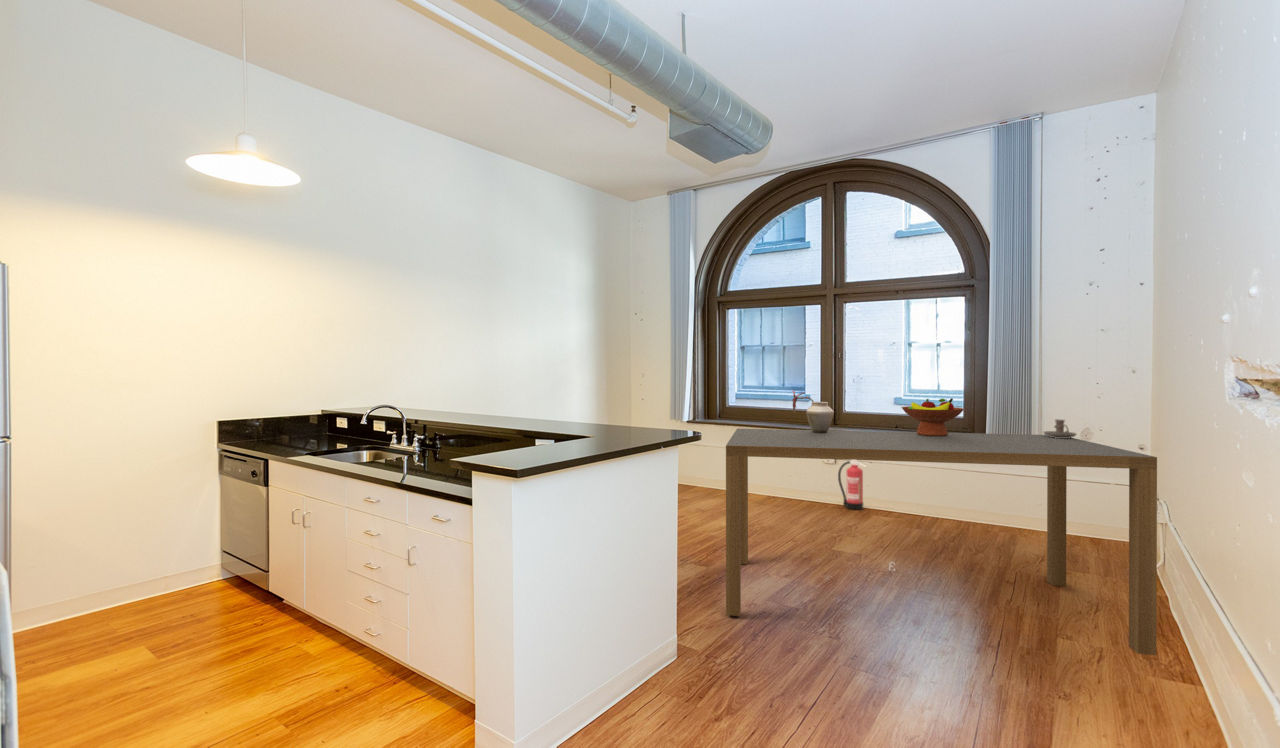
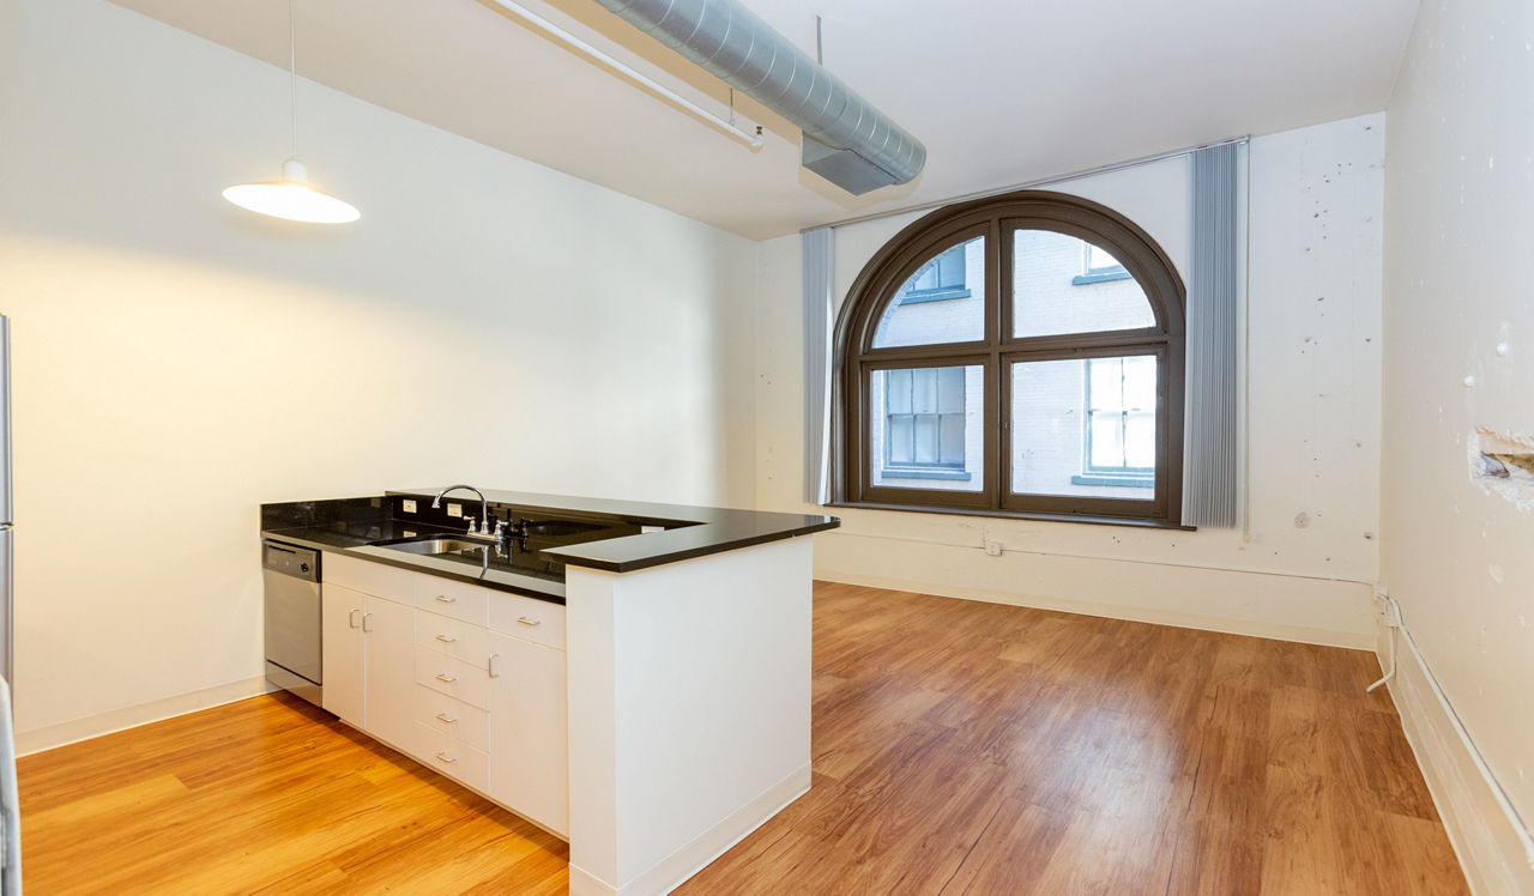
- fruit bowl [900,397,965,436]
- candle holder [1042,418,1078,438]
- dining table [725,428,1158,656]
- vase [791,389,835,433]
- fire extinguisher [837,460,868,511]
